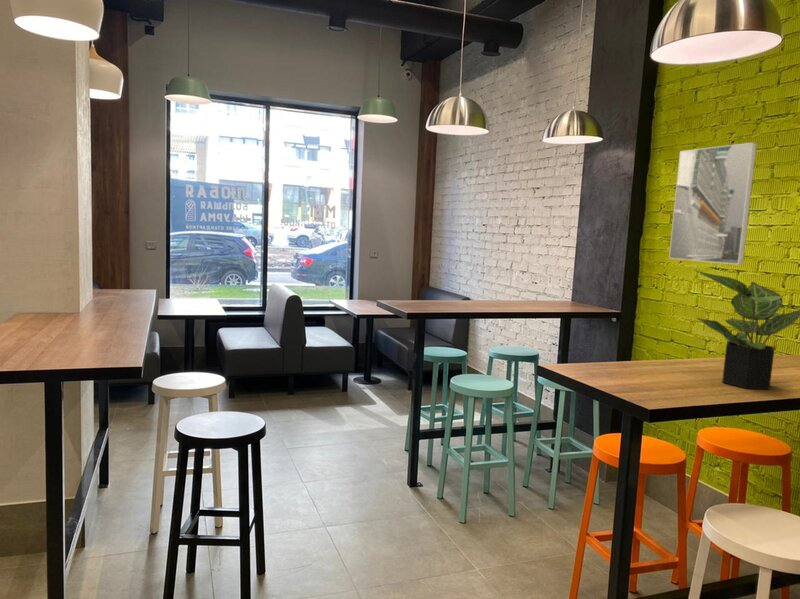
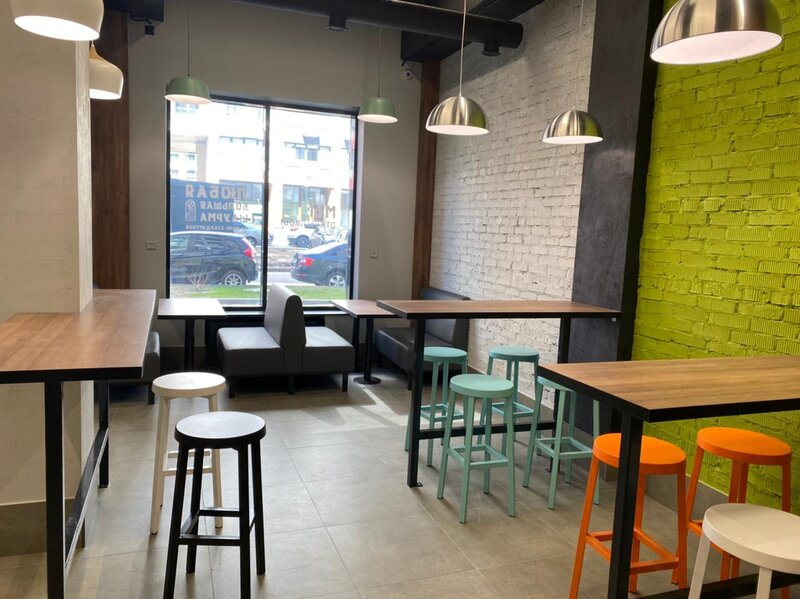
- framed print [668,142,758,266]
- potted plant [694,269,800,390]
